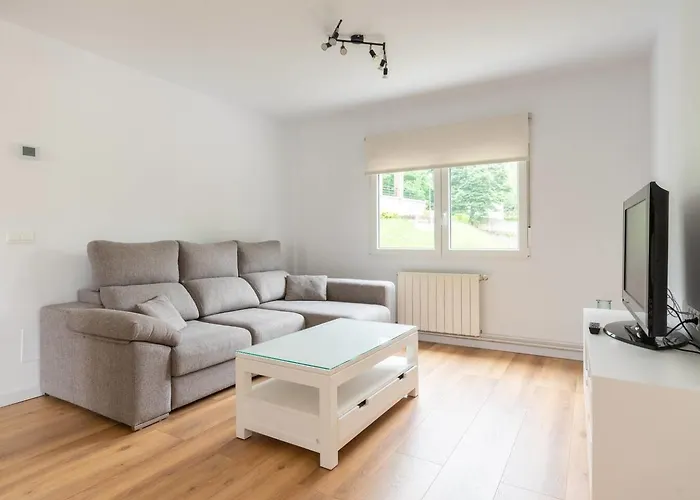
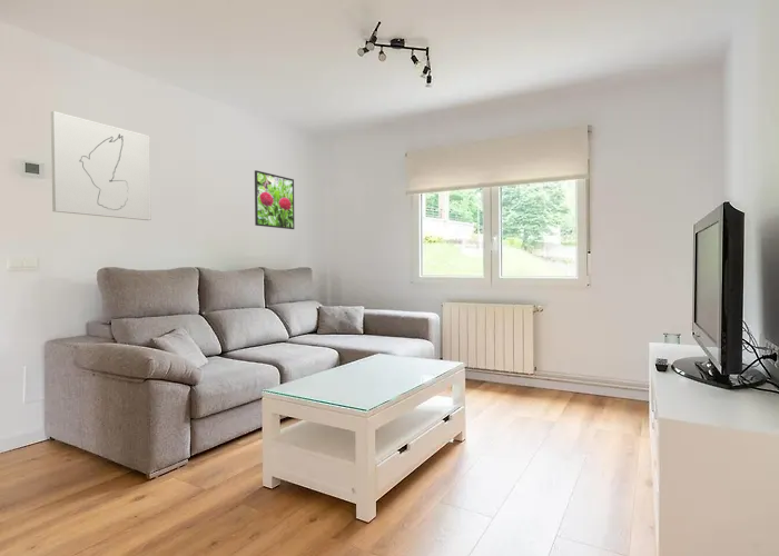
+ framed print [254,169,295,230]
+ wall art [50,110,152,221]
